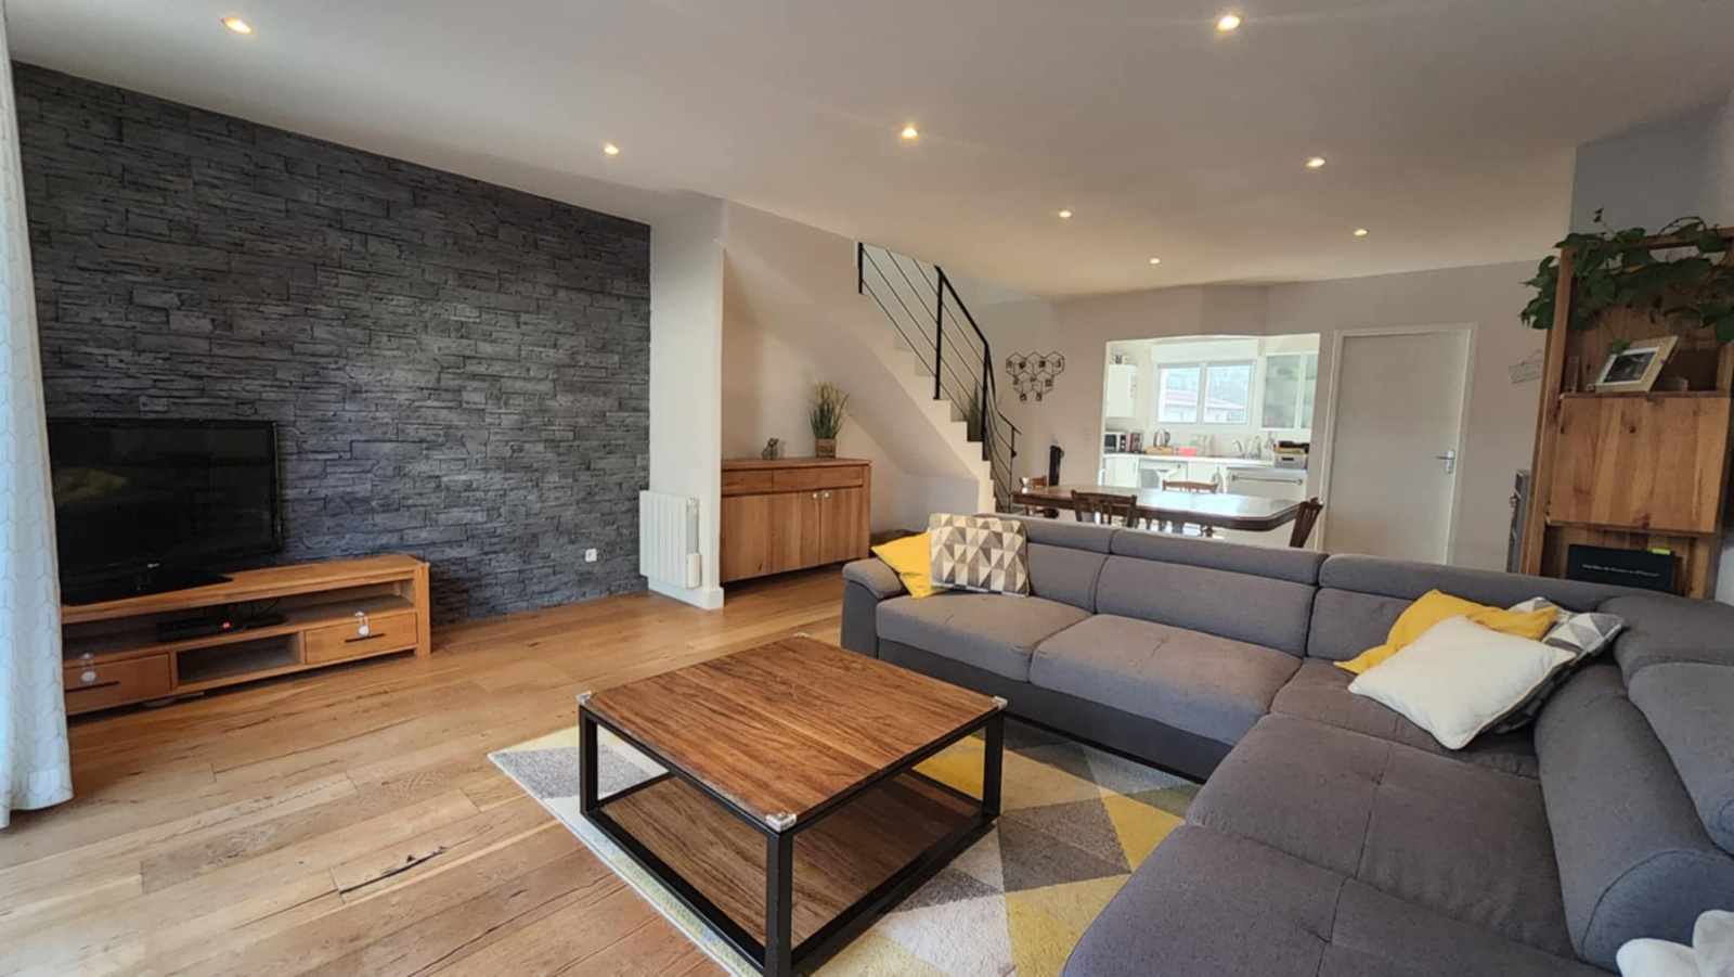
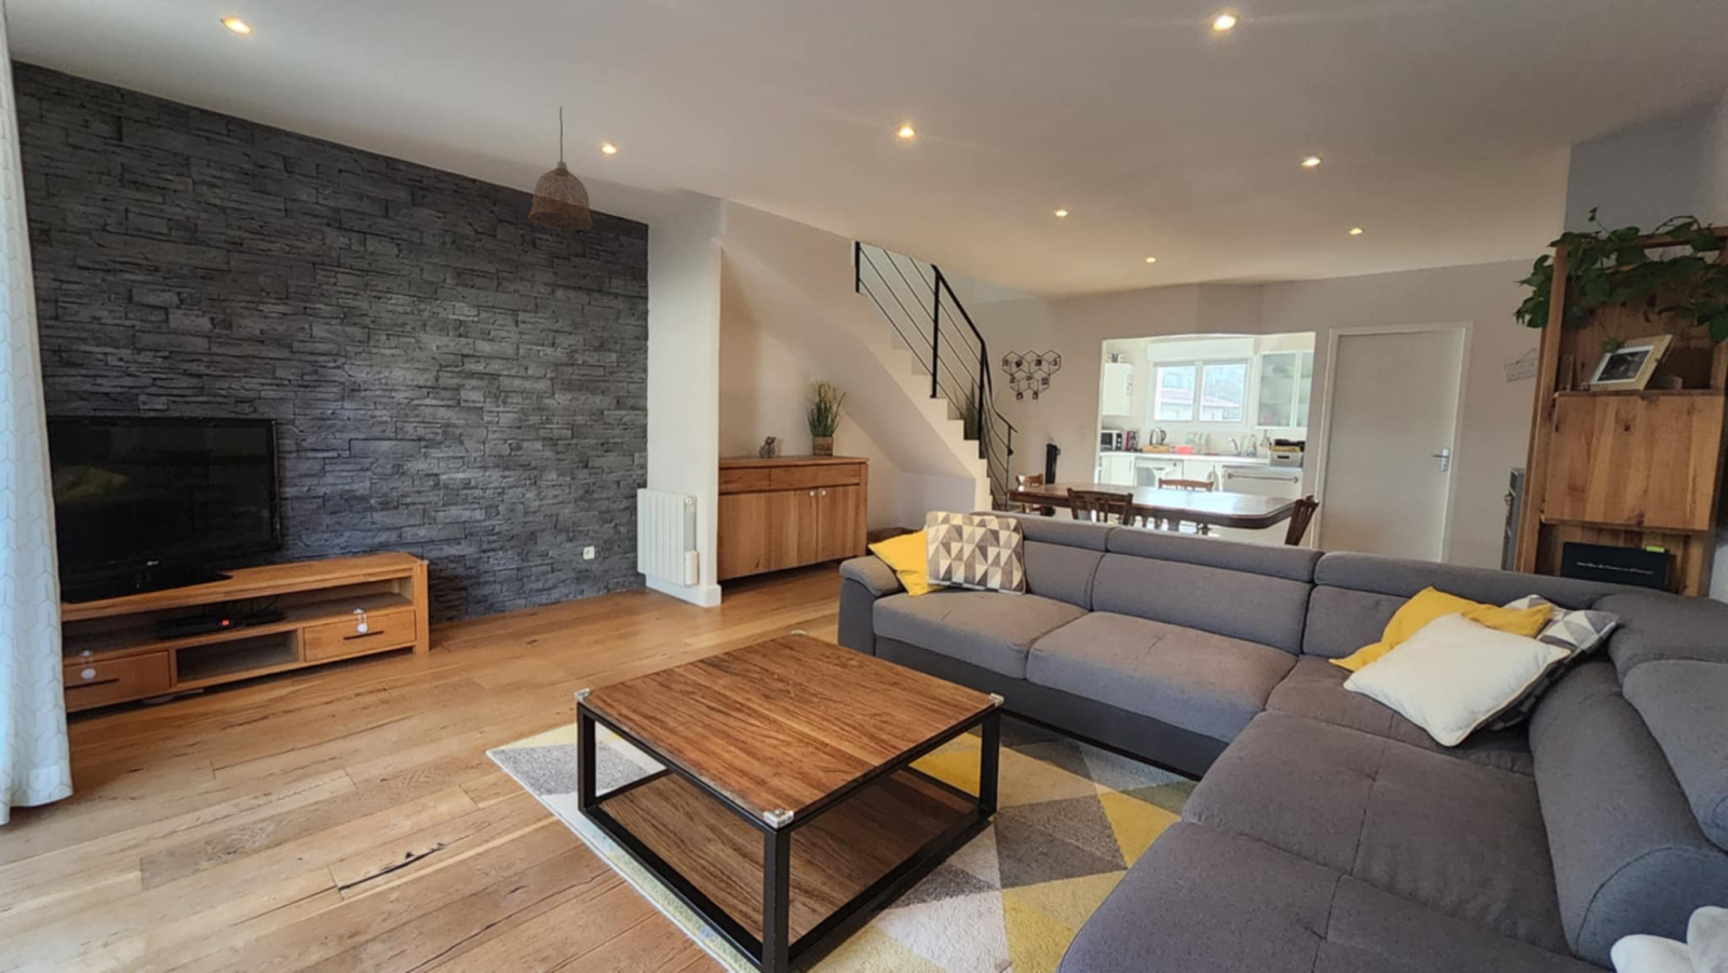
+ pendant lamp [528,106,595,231]
